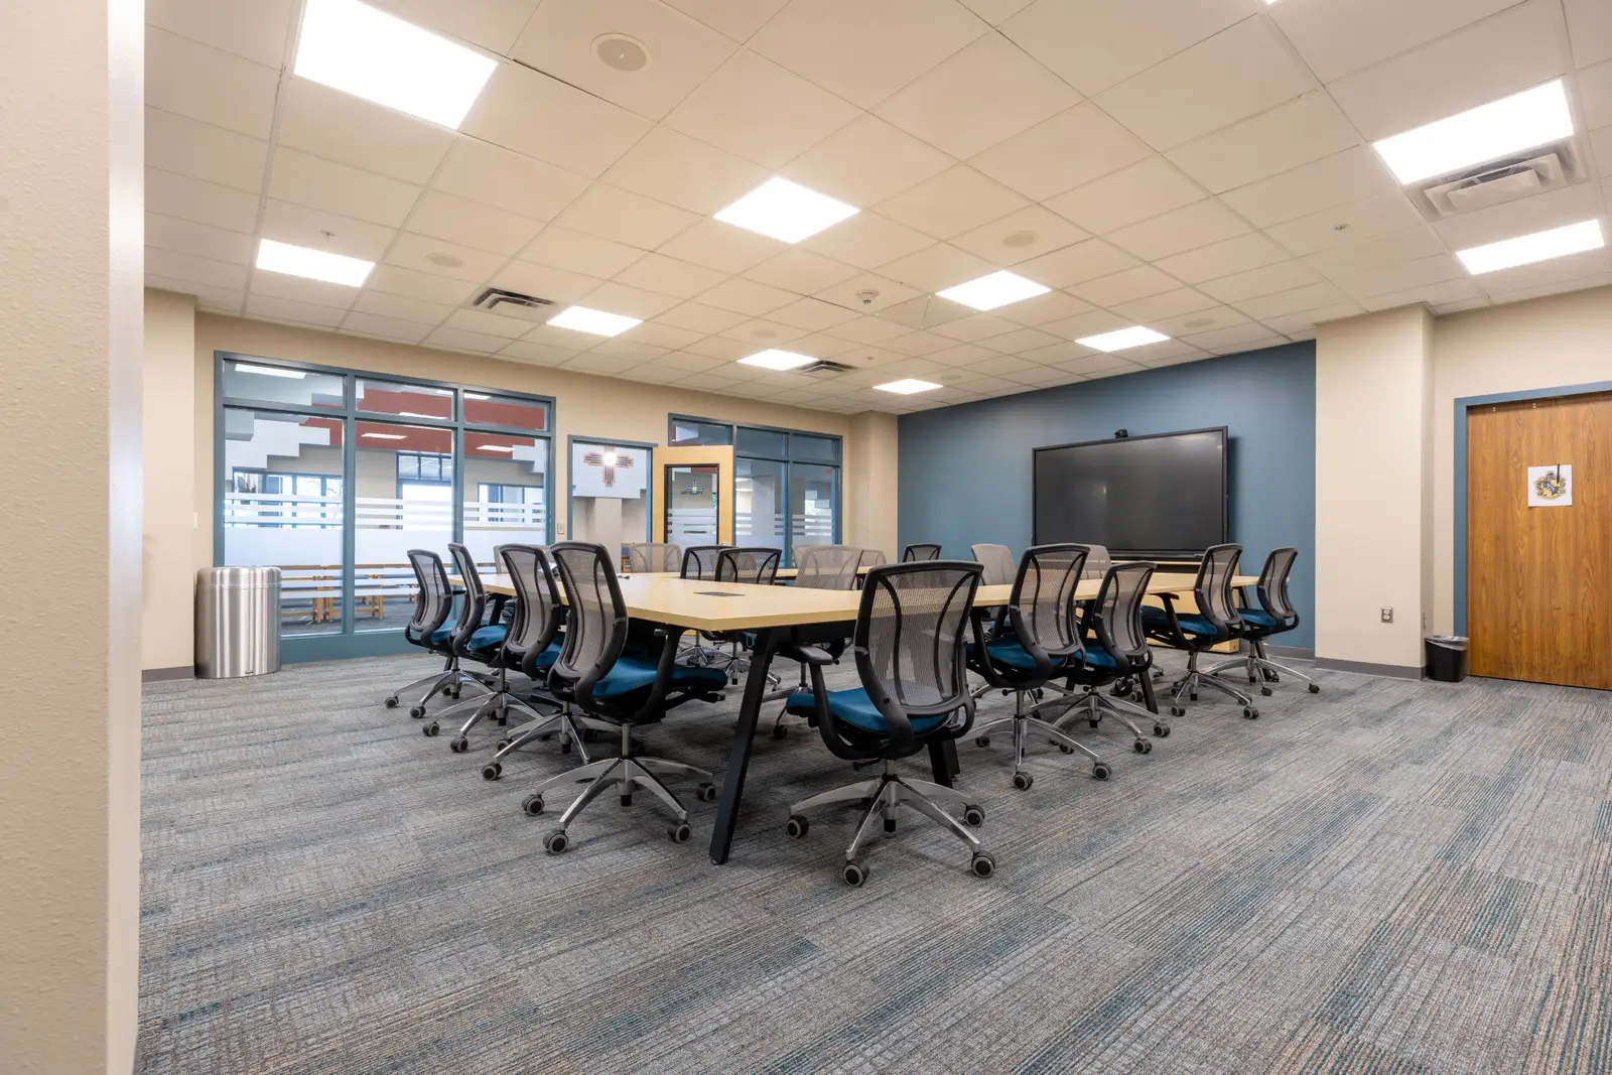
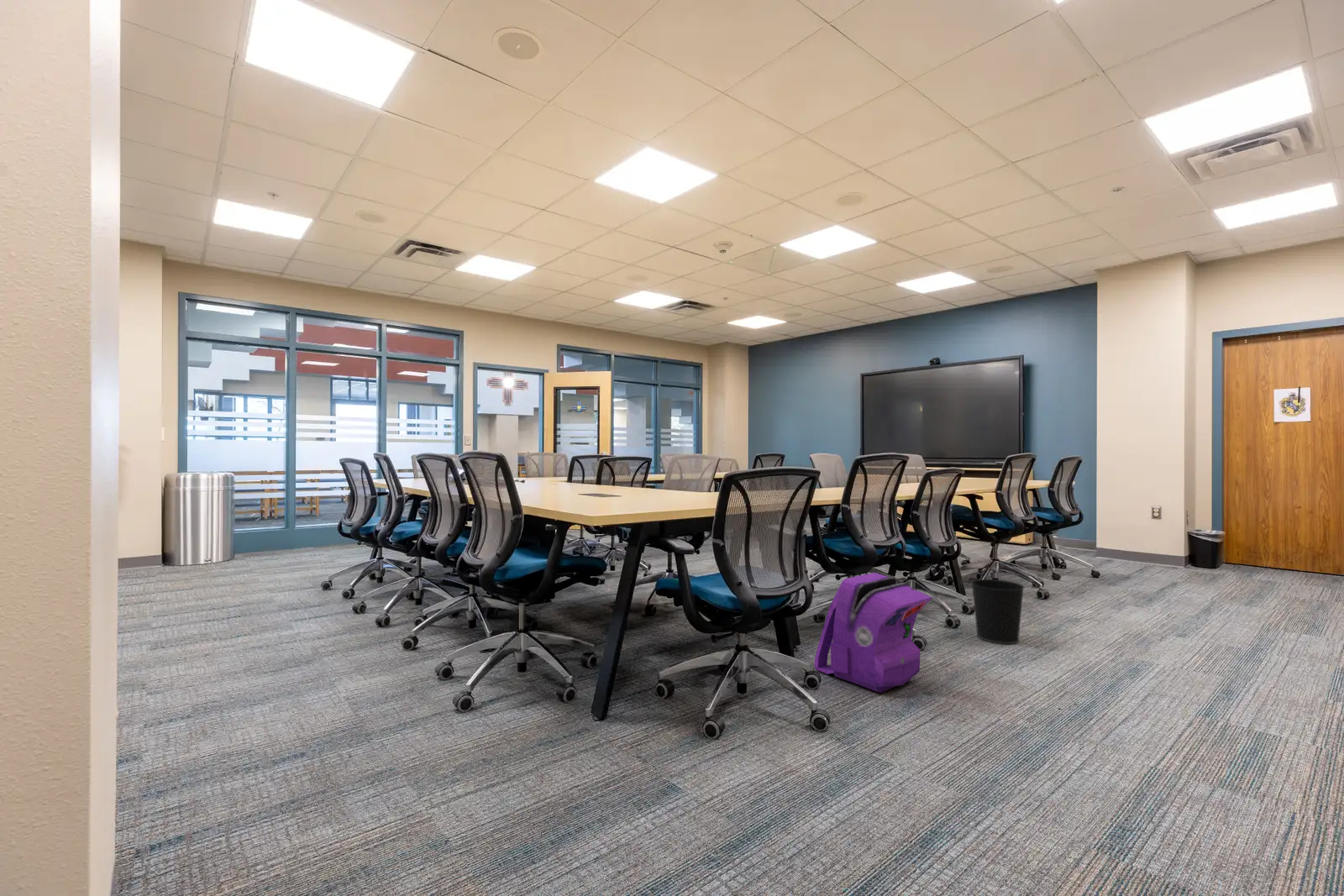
+ backpack [814,572,933,694]
+ wastebasket [970,579,1026,645]
